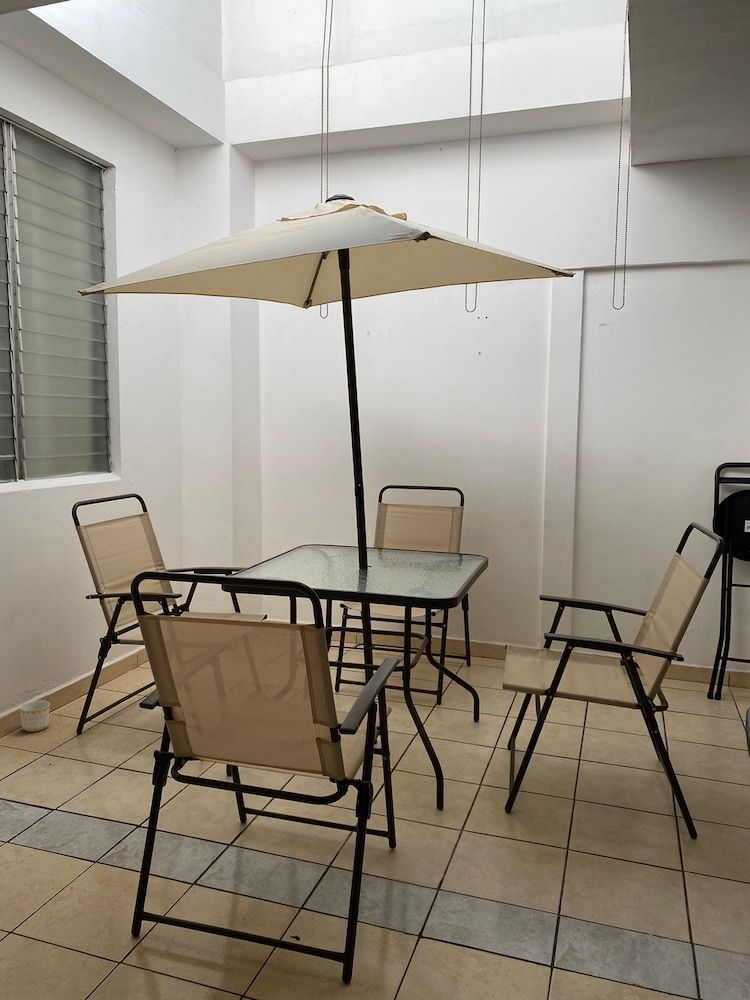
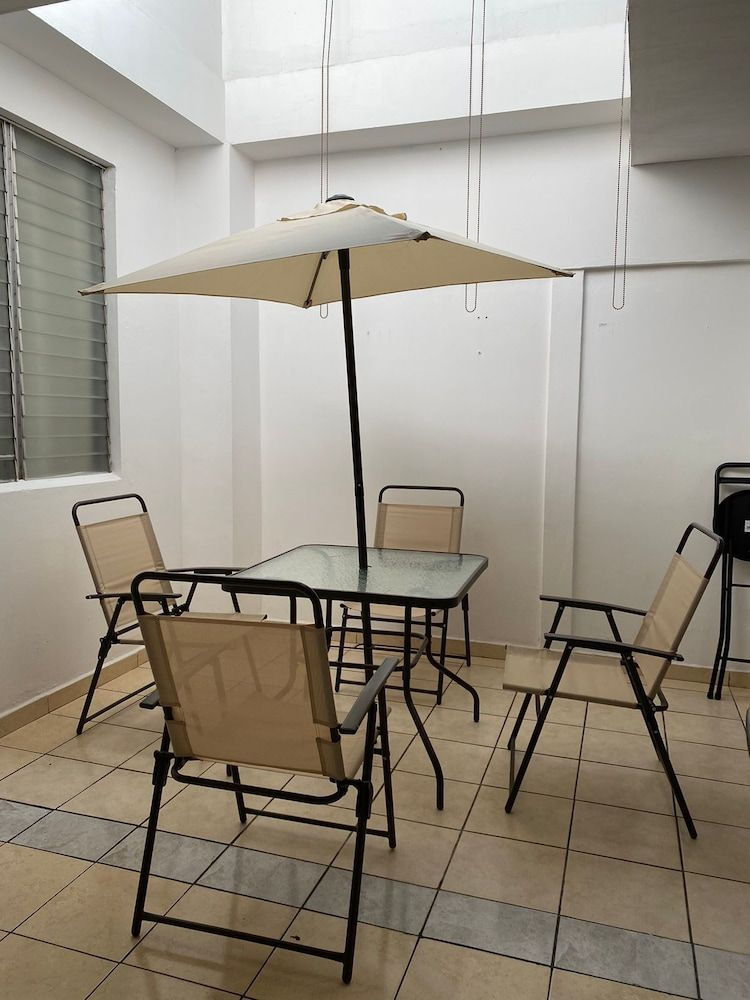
- planter [19,700,51,733]
